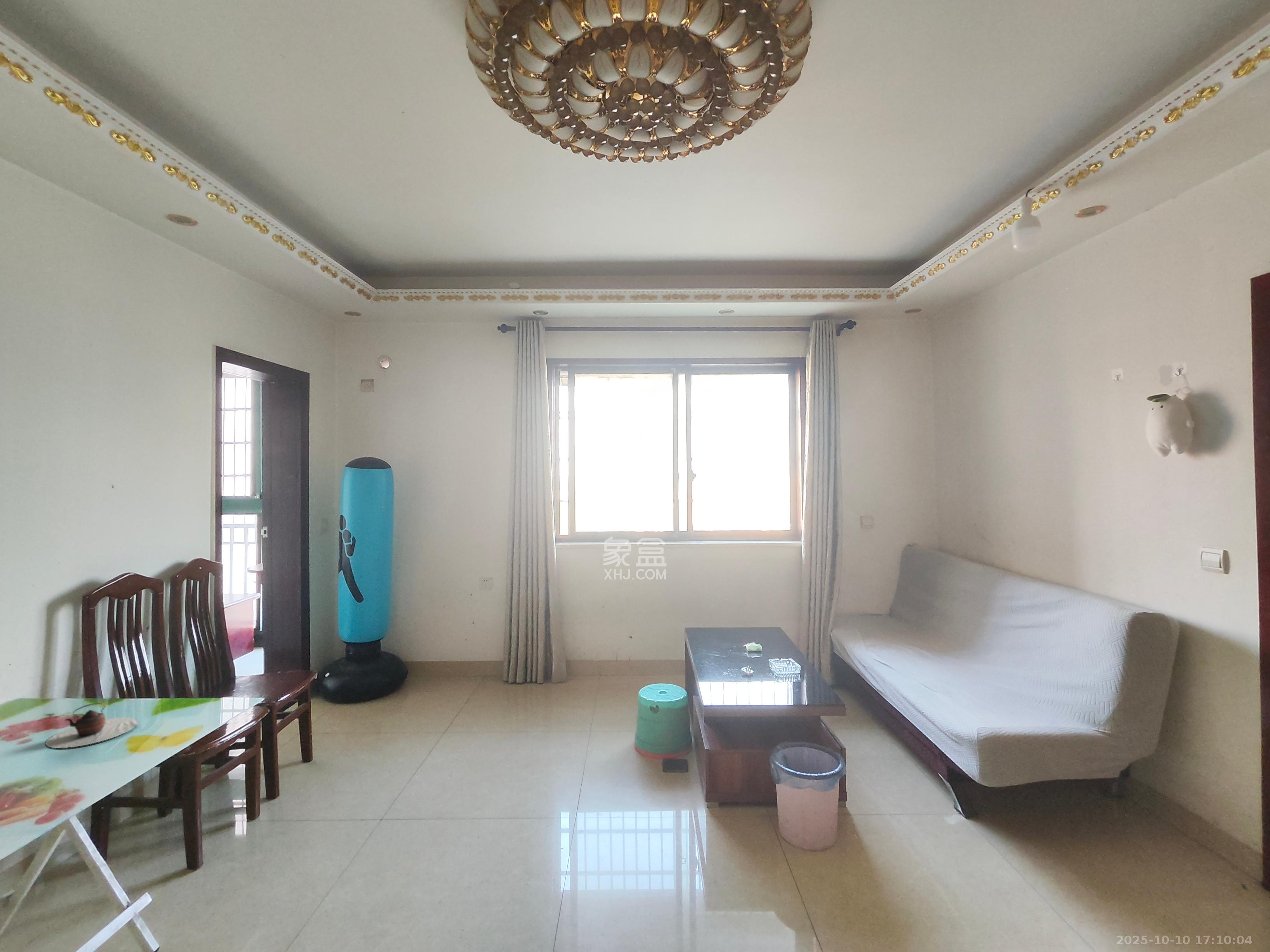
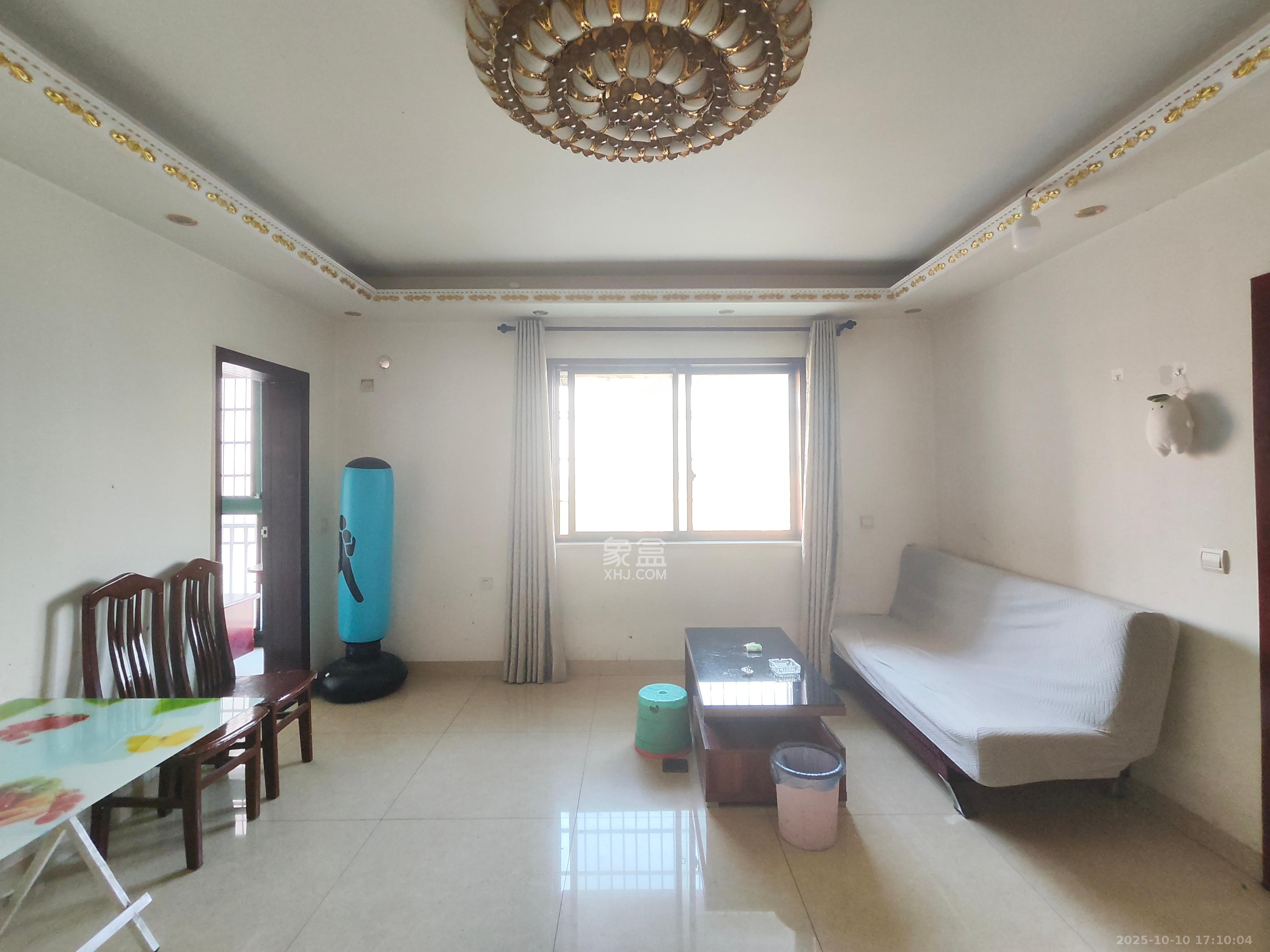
- teapot [45,702,139,749]
